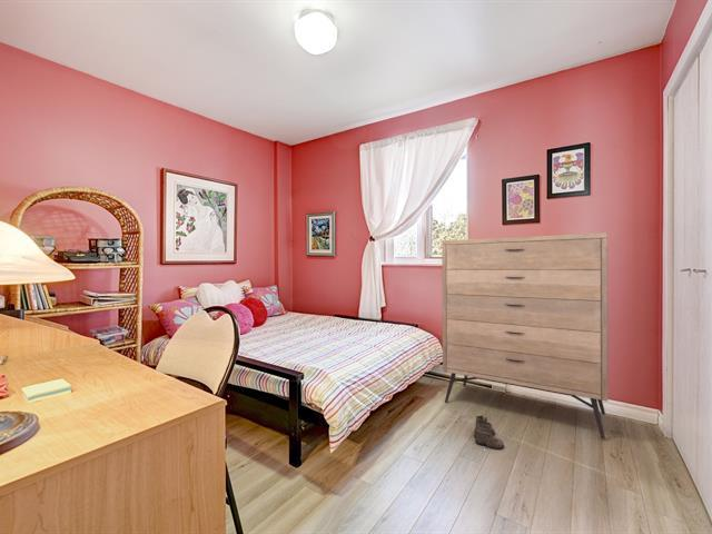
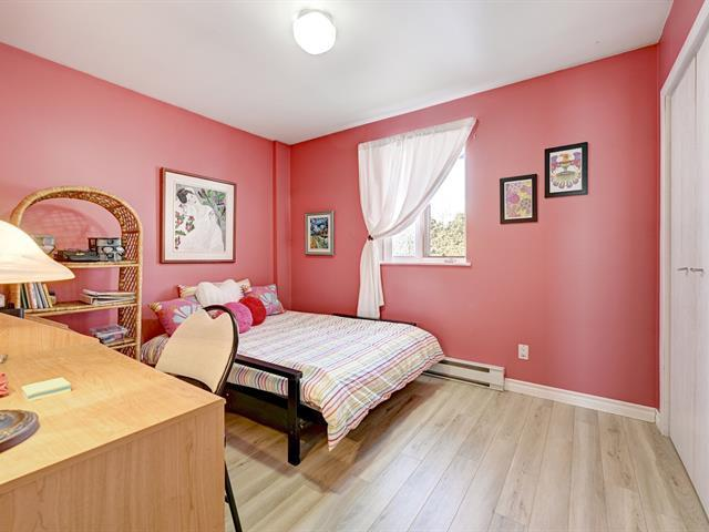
- boots [473,414,505,449]
- dresser [441,231,609,439]
